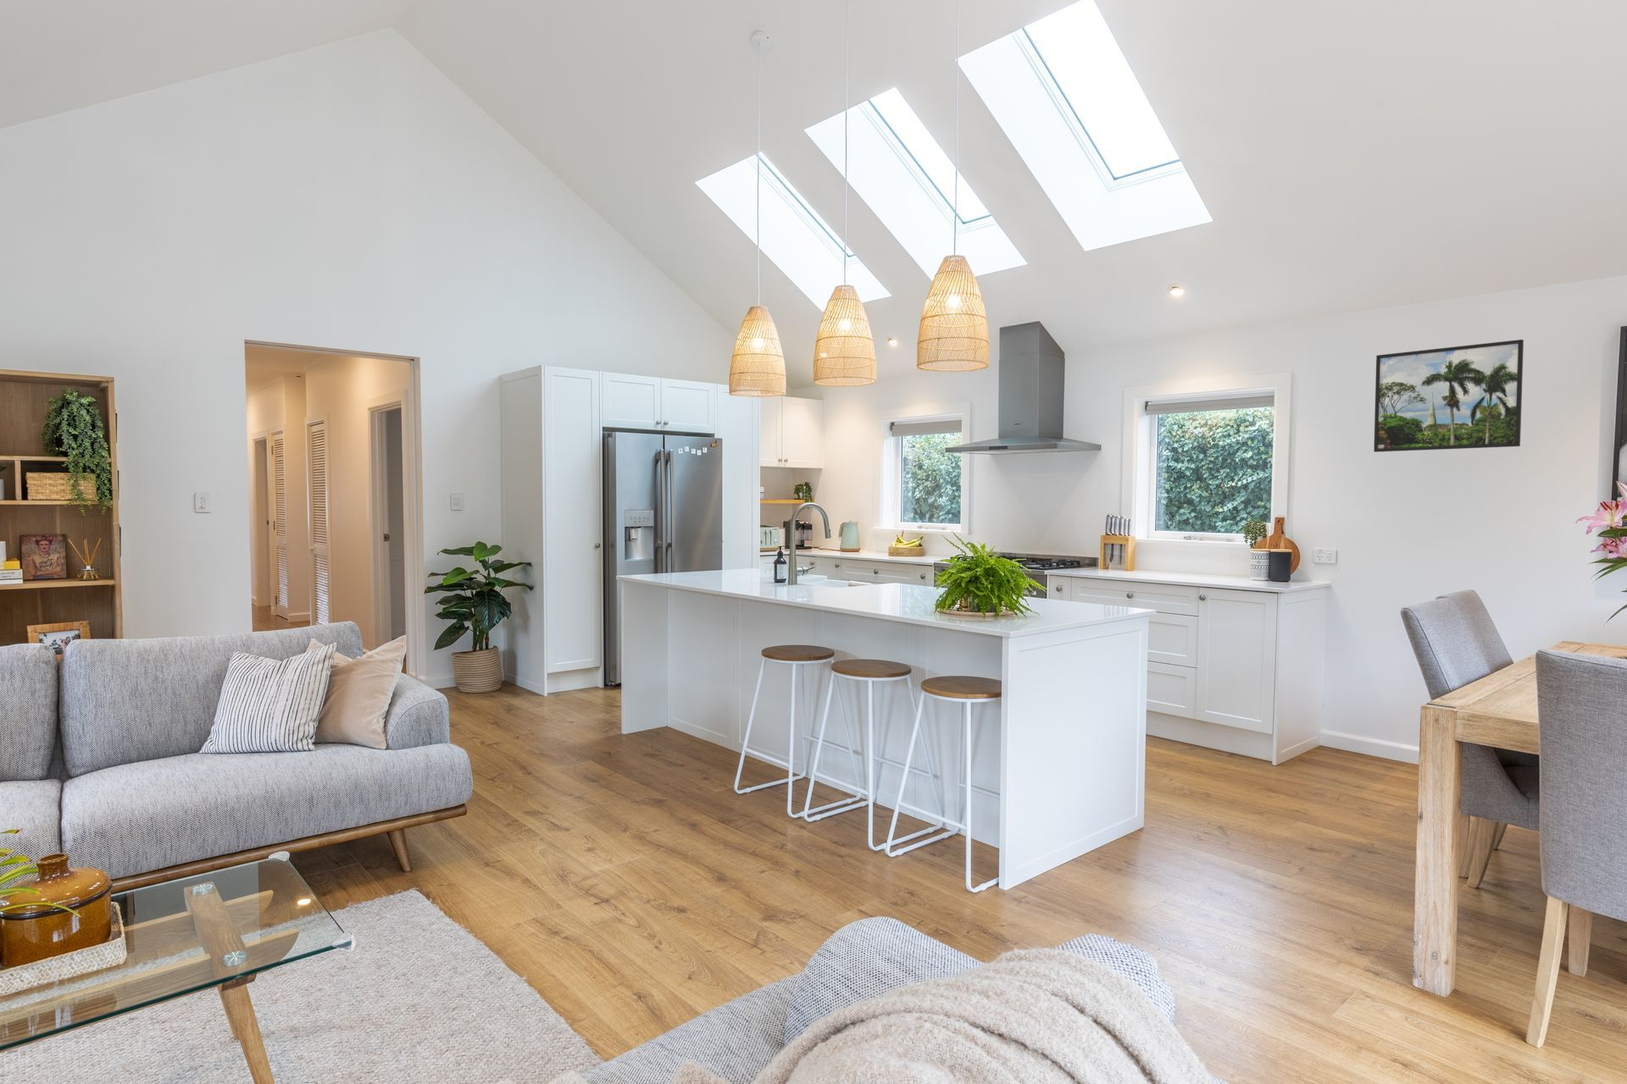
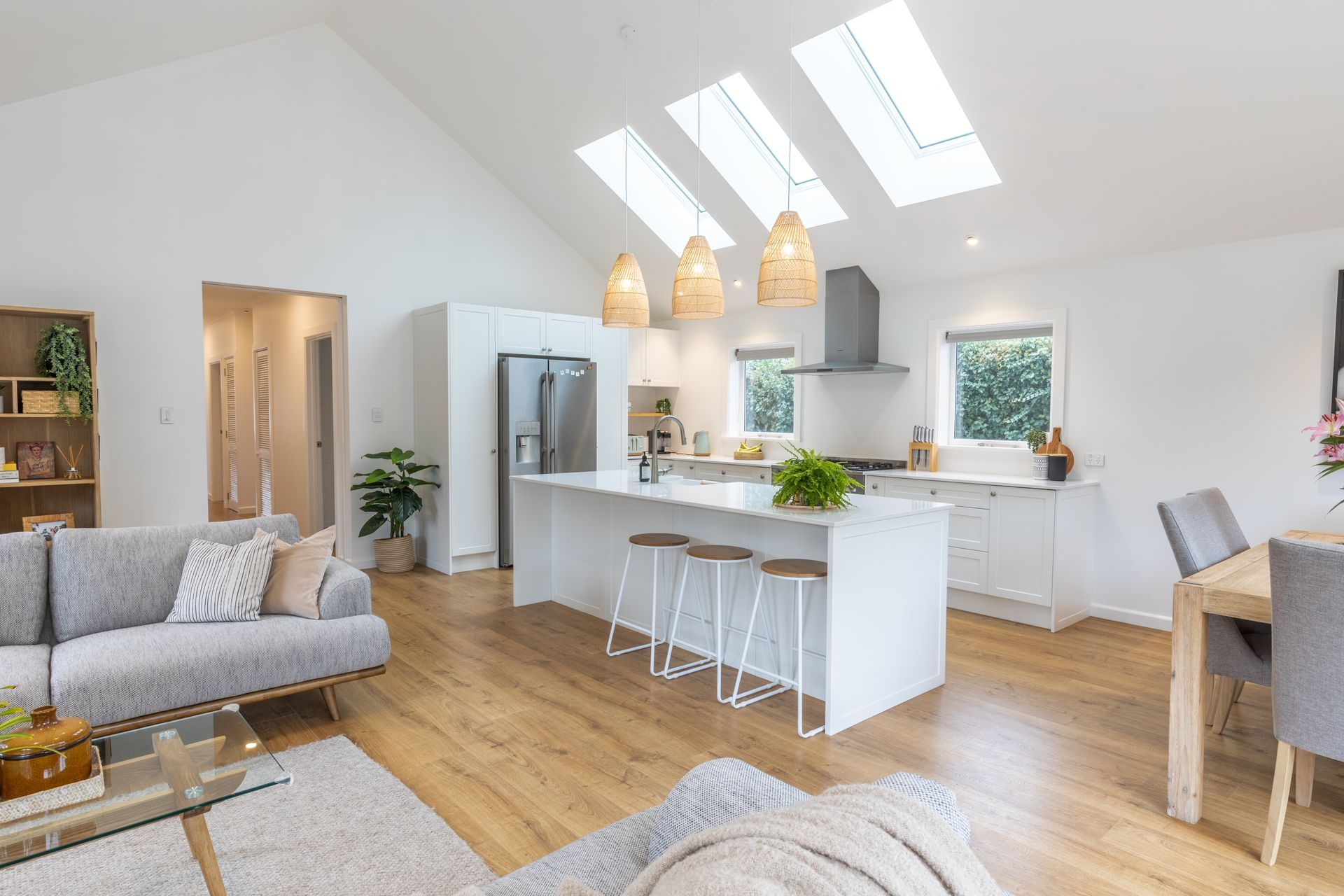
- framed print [1373,339,1524,452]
